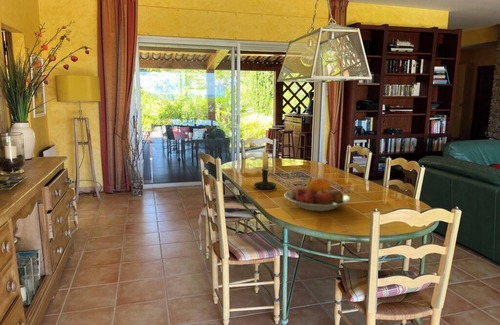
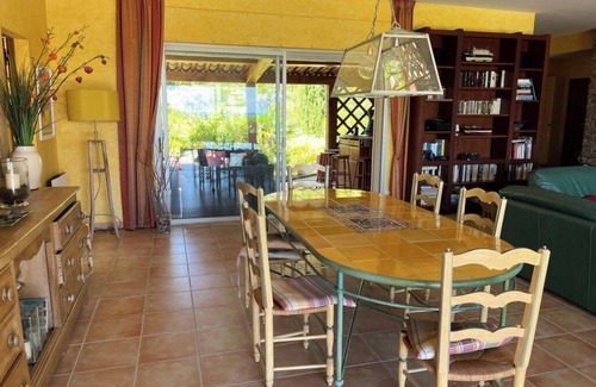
- candle holder [253,145,277,191]
- fruit bowl [284,176,351,212]
